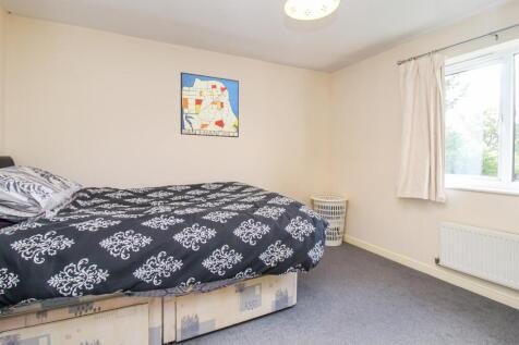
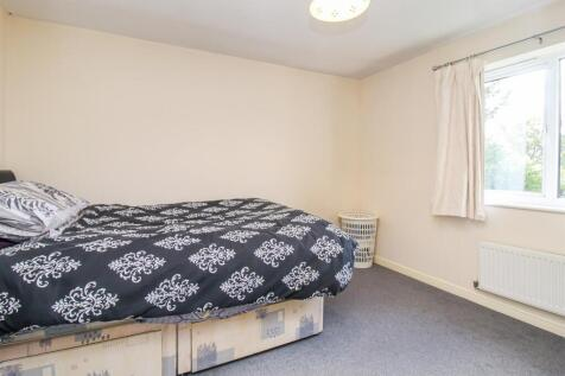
- wall art [180,71,240,138]
